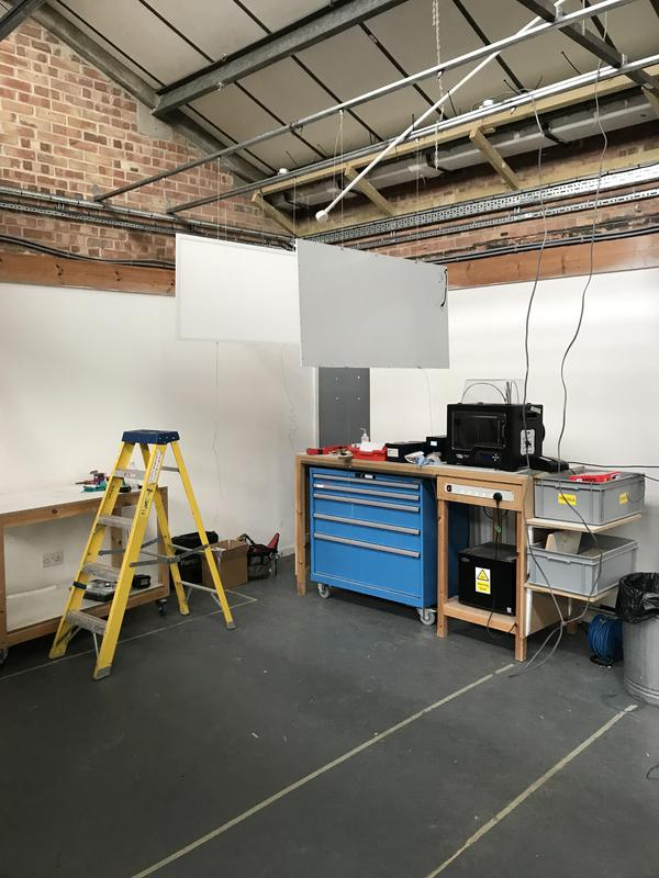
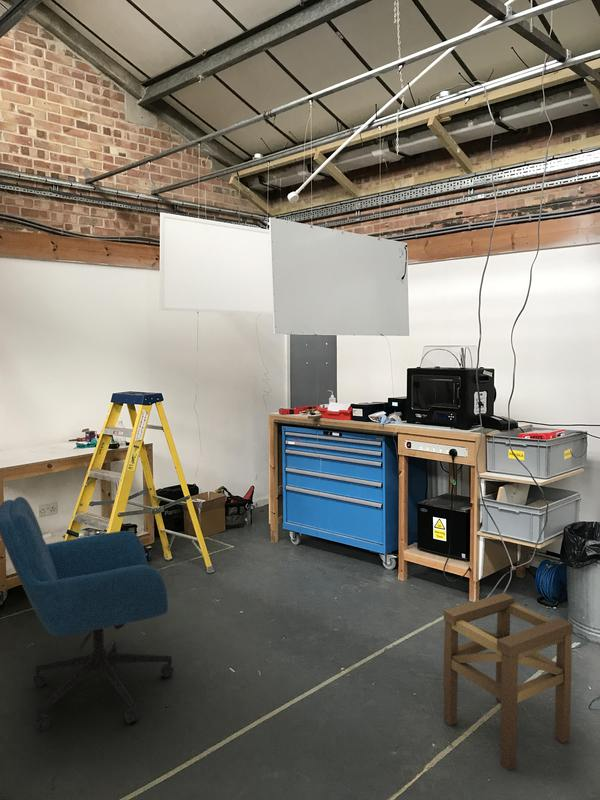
+ office chair [0,496,175,732]
+ stool [443,592,574,772]
